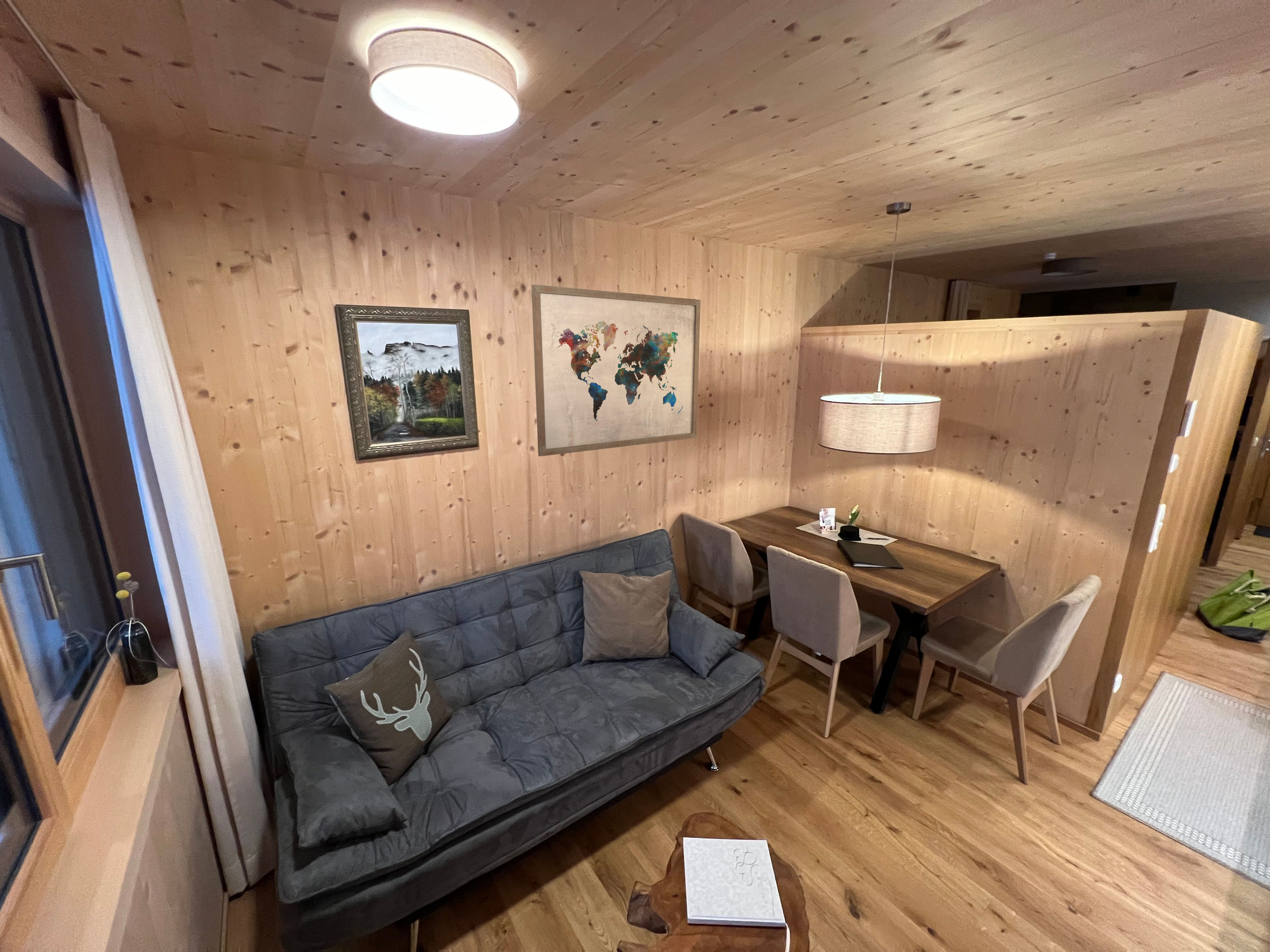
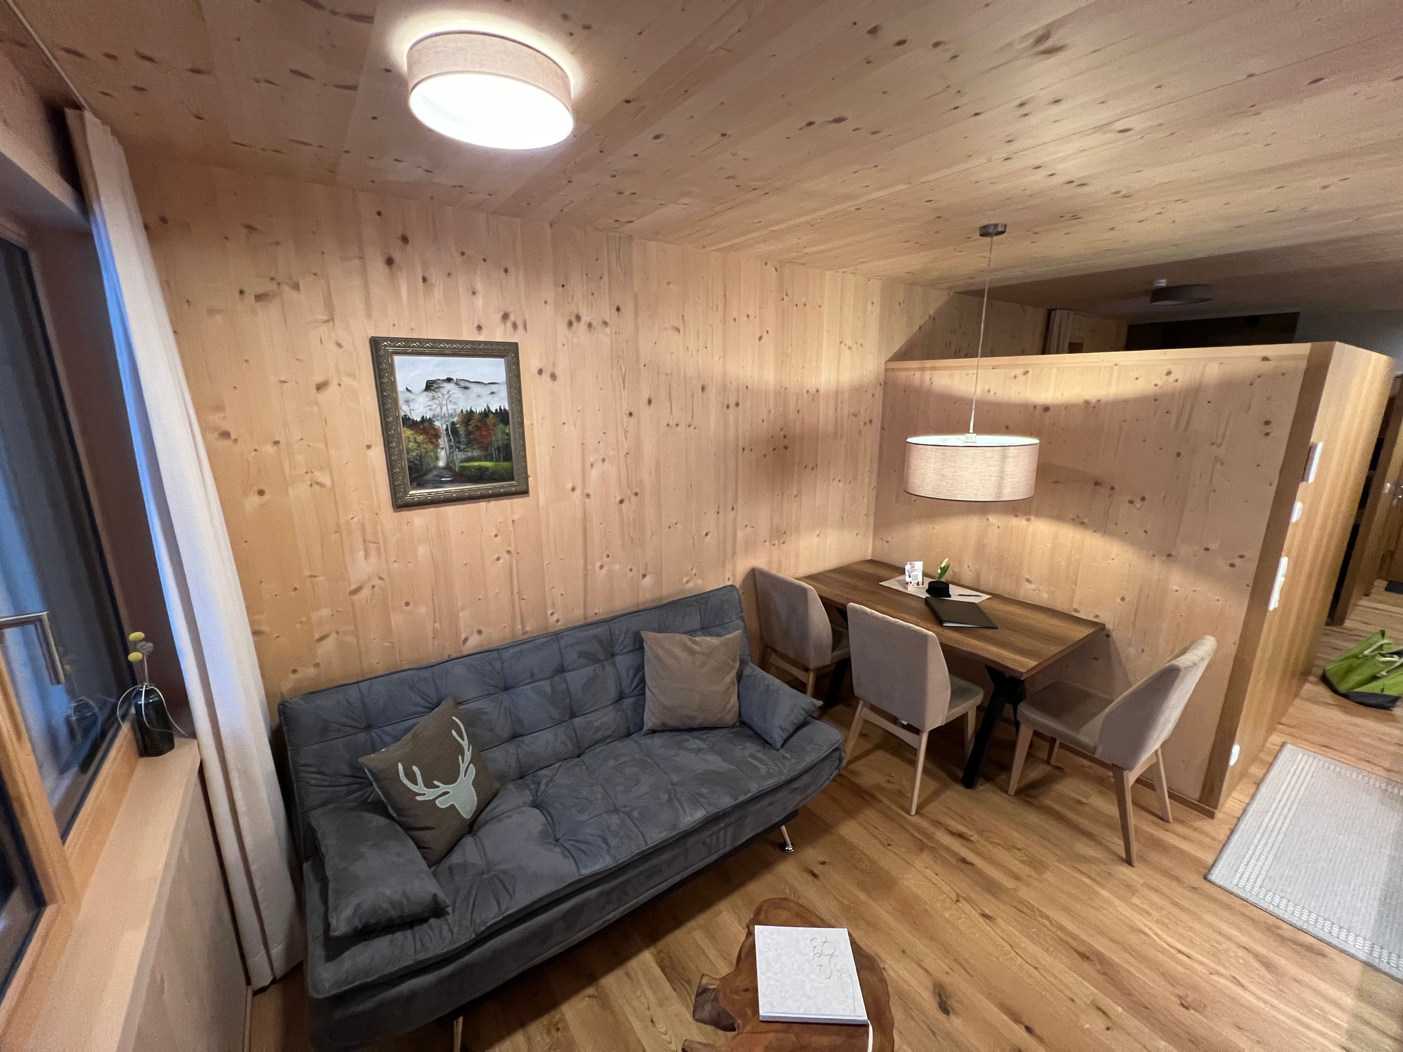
- wall art [531,284,701,457]
